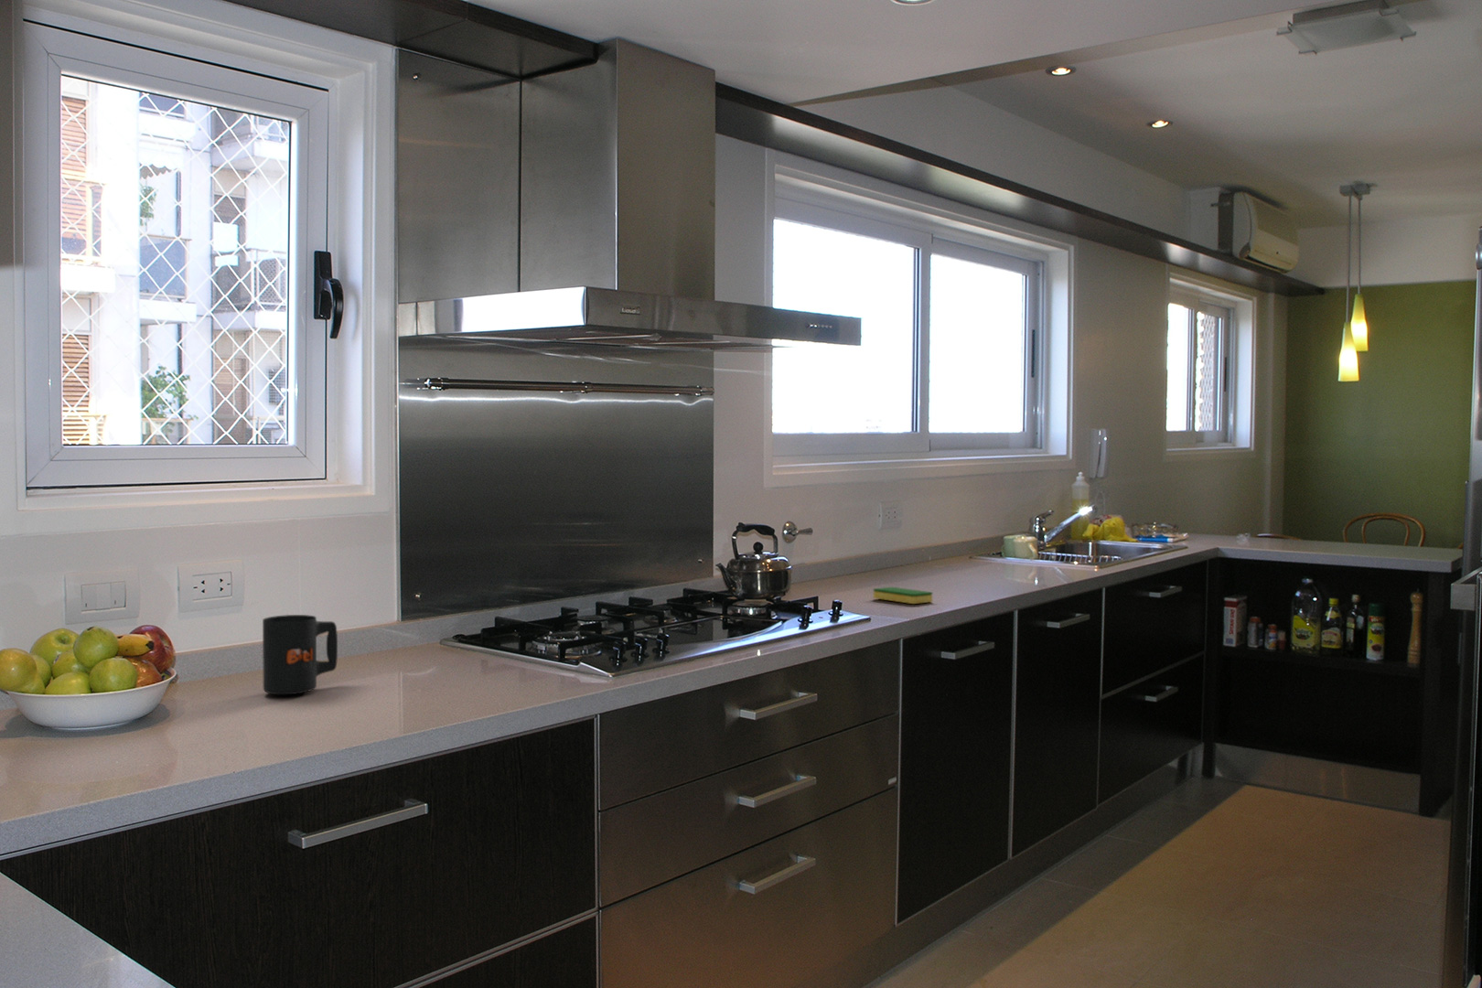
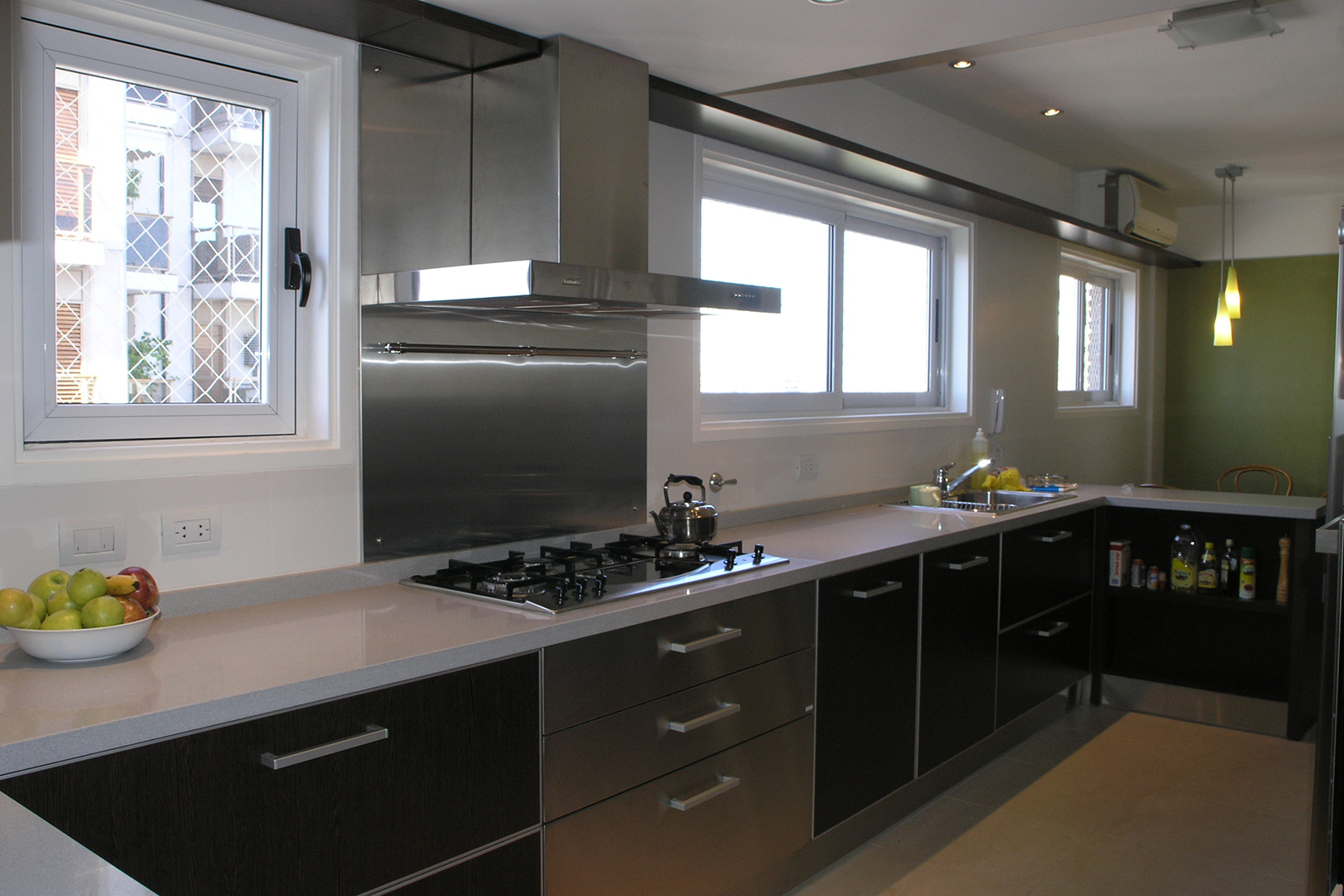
- dish sponge [872,587,933,604]
- mug [261,614,339,696]
